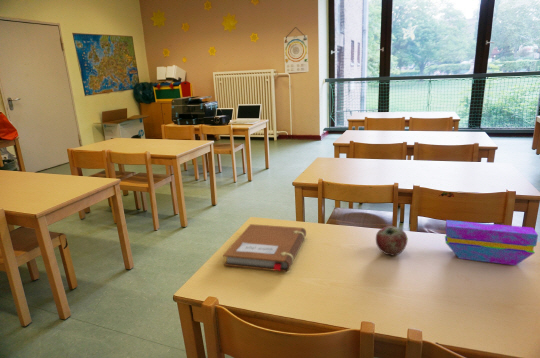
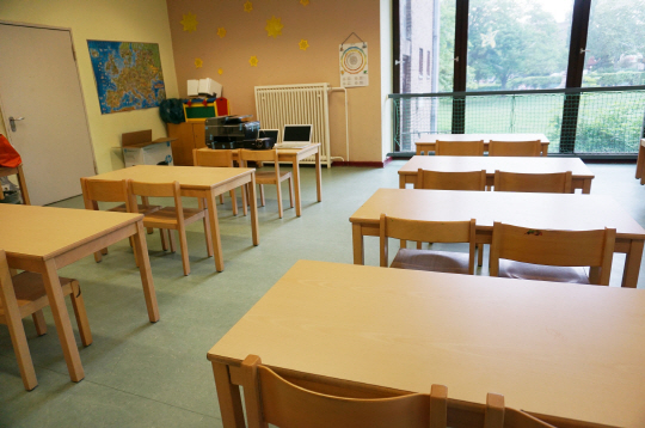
- notebook [222,223,307,273]
- pencil case [444,219,539,266]
- apple [375,225,409,256]
